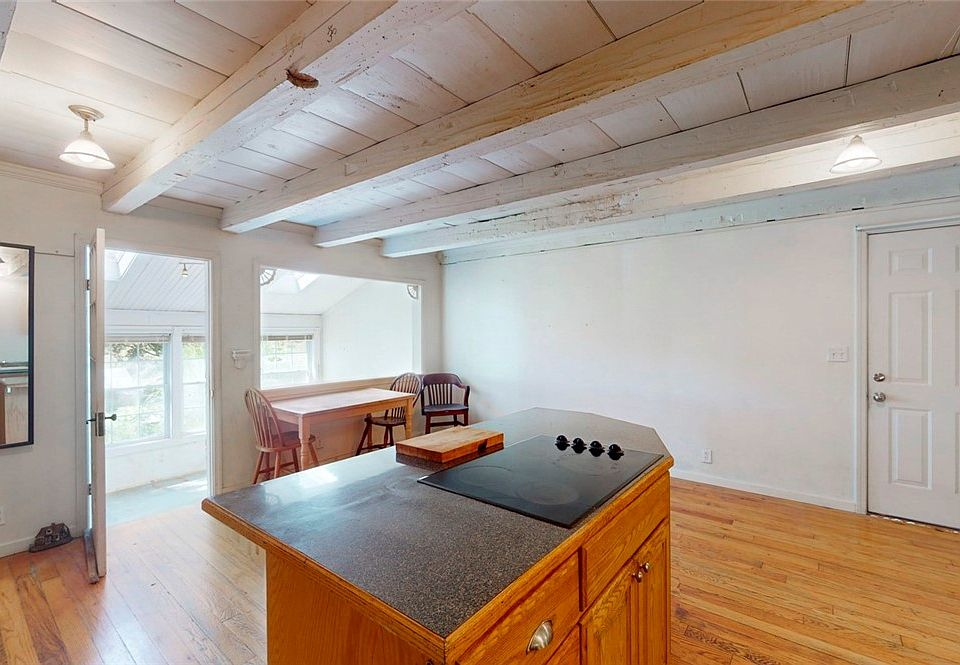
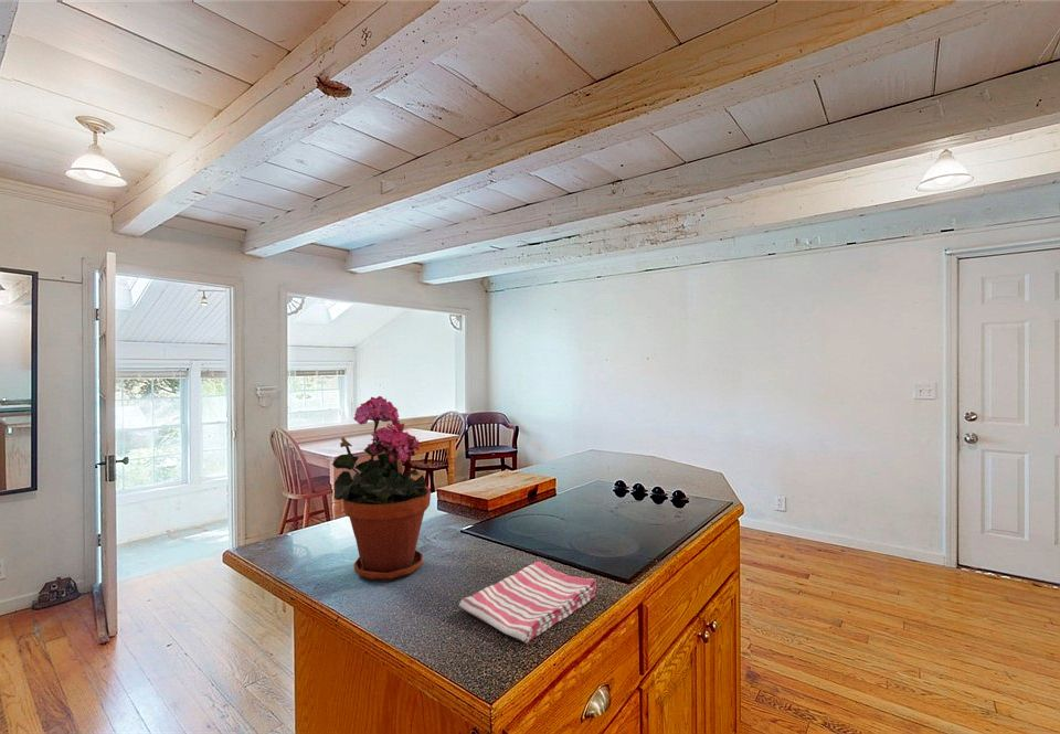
+ dish towel [458,561,597,645]
+ potted plant [331,395,432,583]
